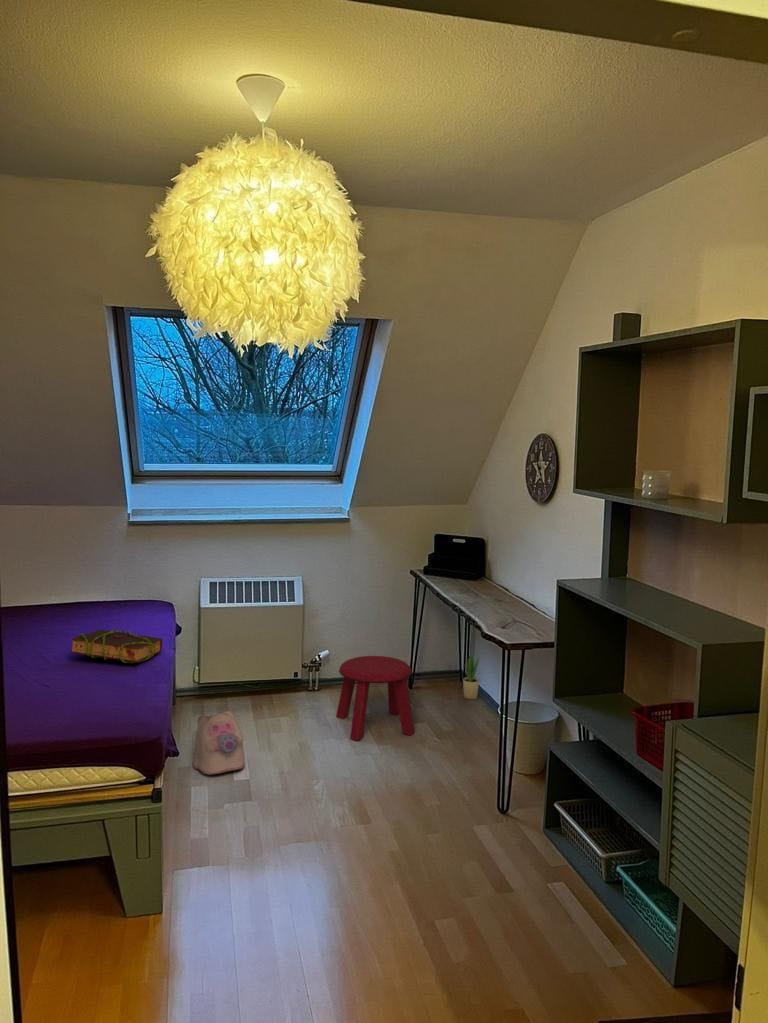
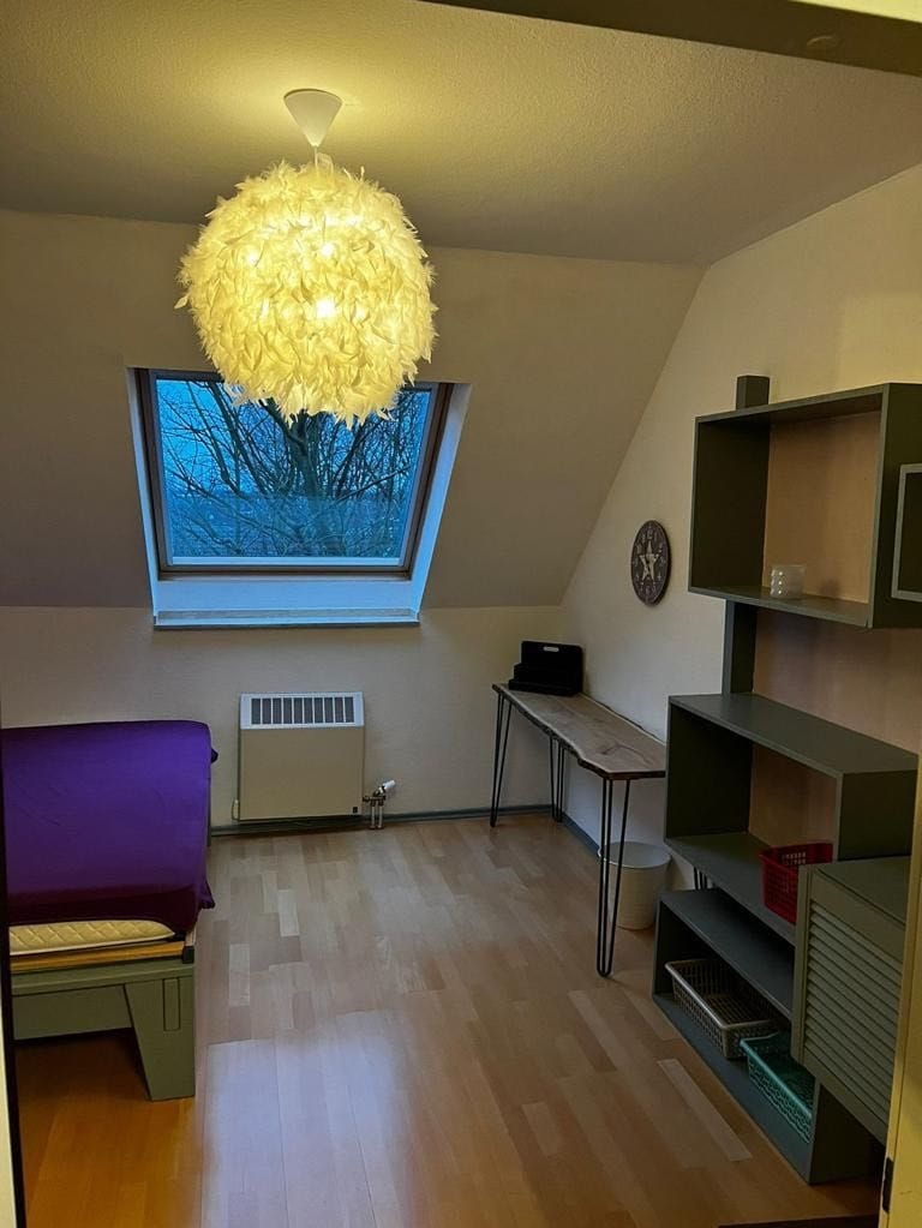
- stool [335,655,416,742]
- potted plant [462,653,481,700]
- book [69,629,163,664]
- plush toy [192,710,246,776]
